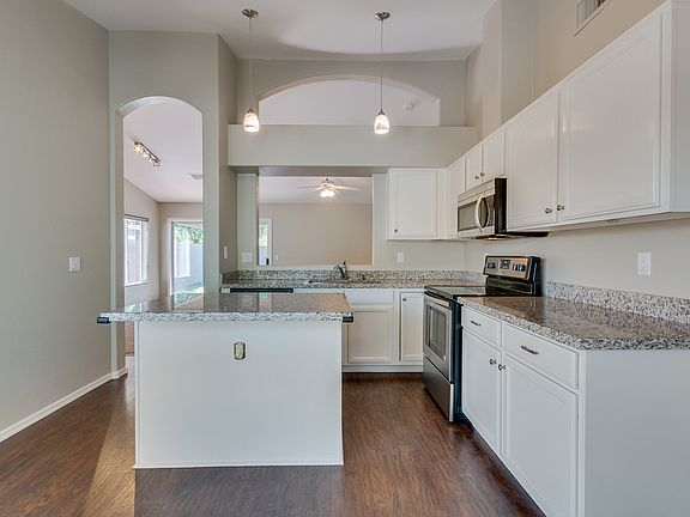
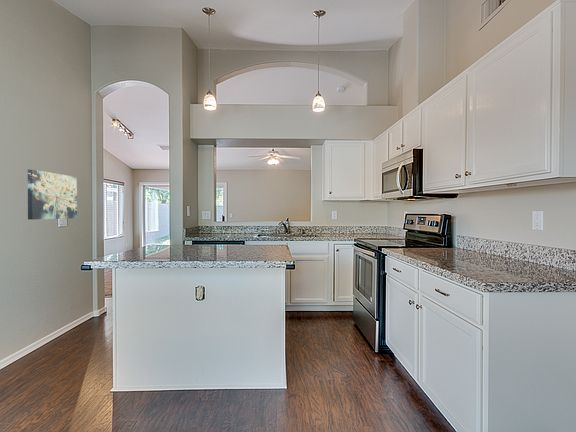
+ wall art [27,169,78,221]
